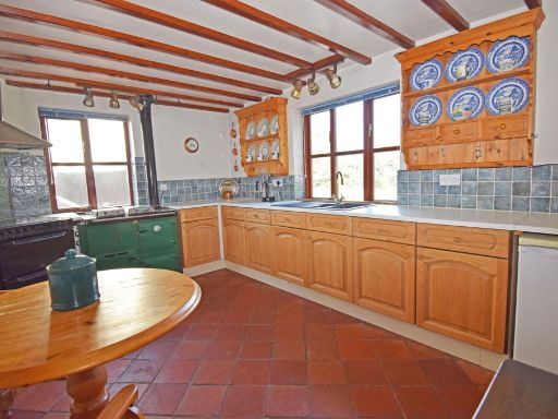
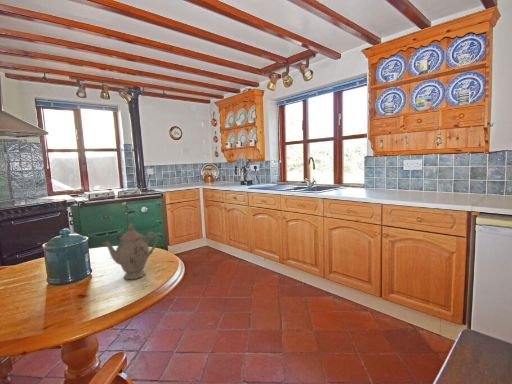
+ chinaware [101,223,159,281]
